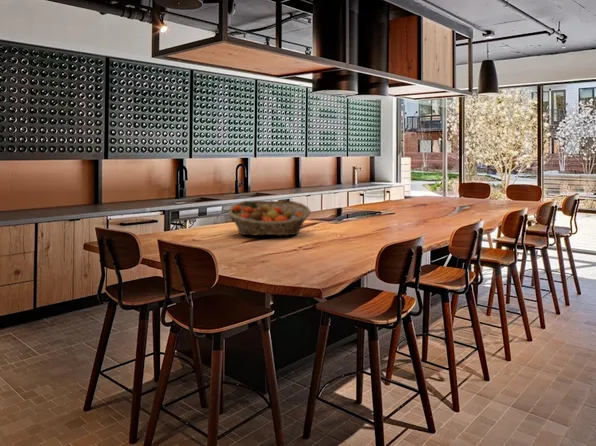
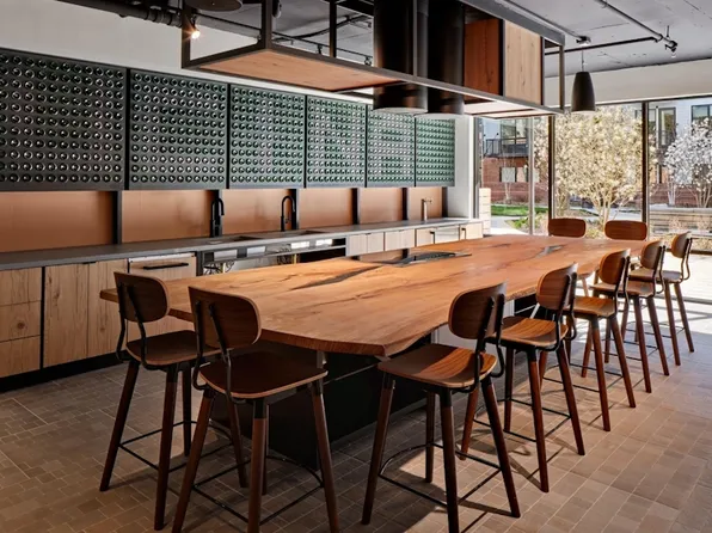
- fruit basket [227,199,312,237]
